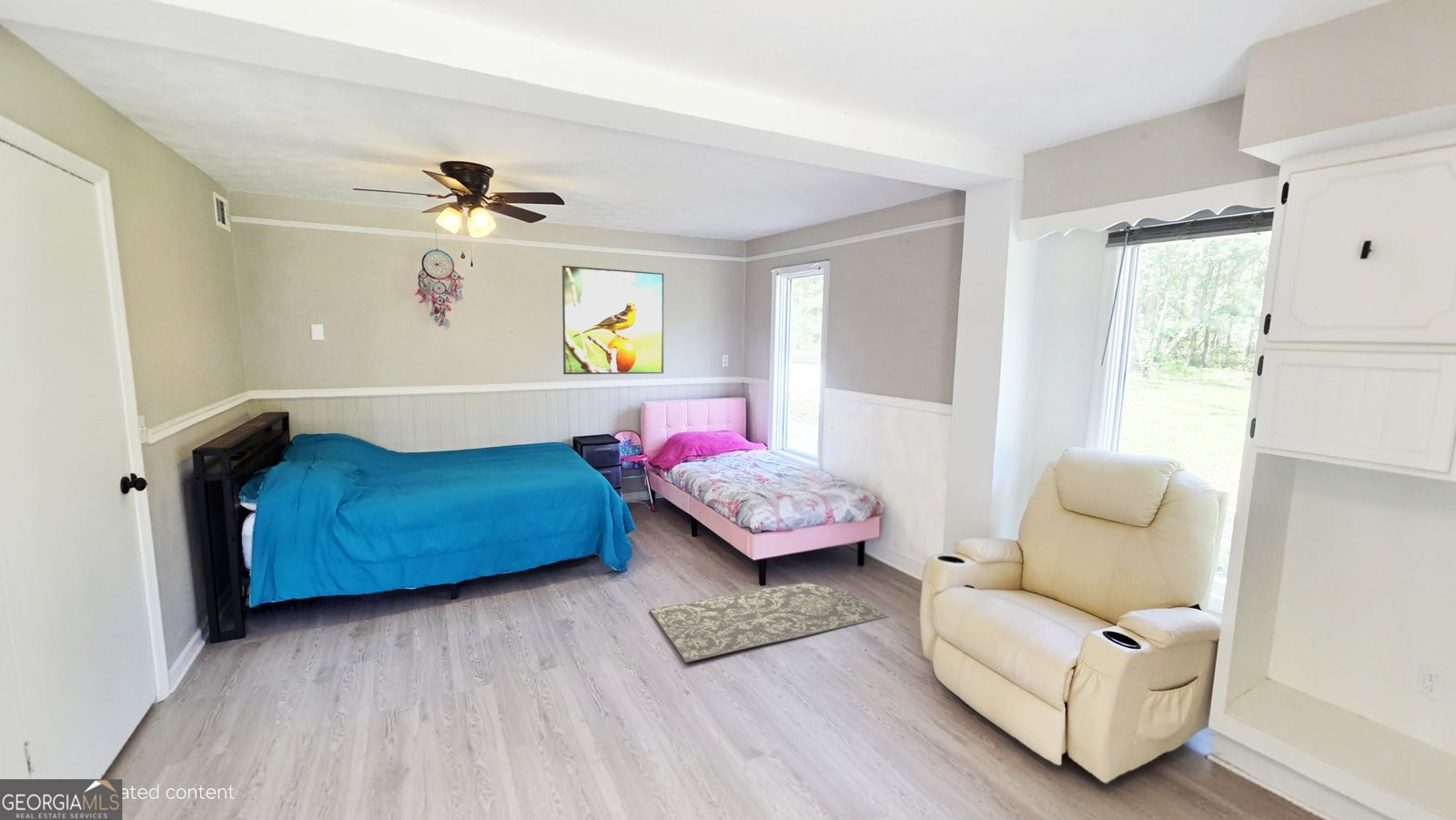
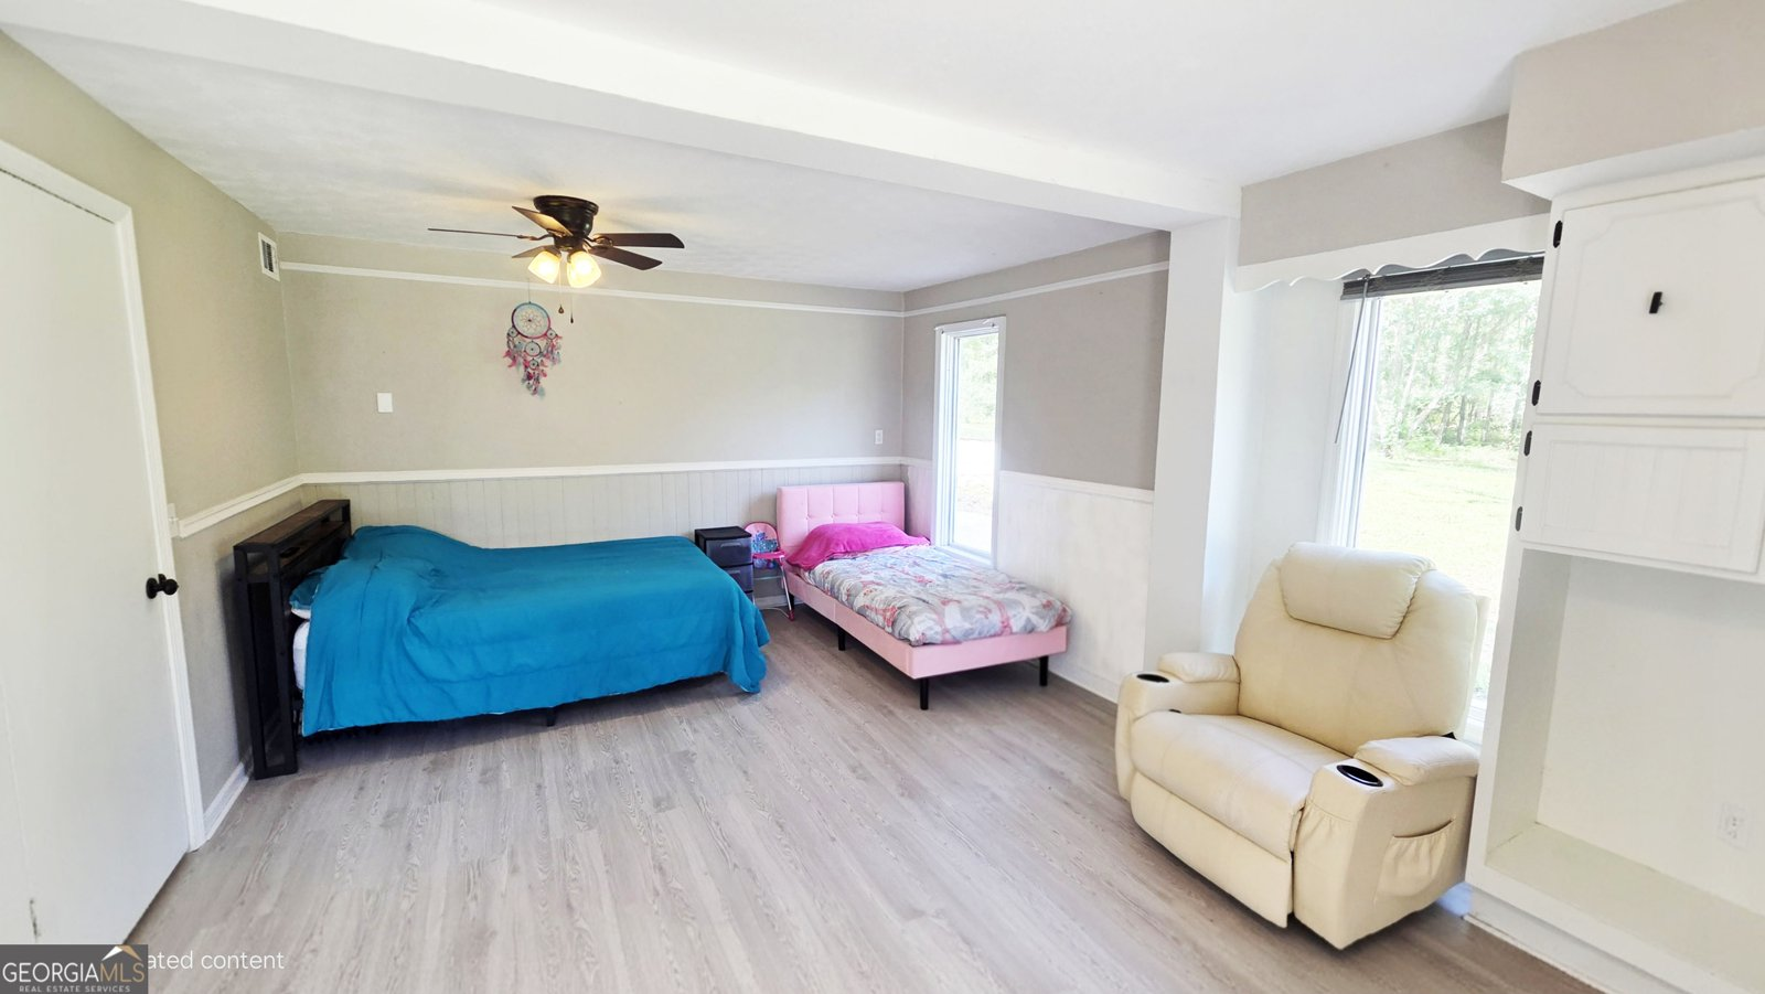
- rug [648,582,890,663]
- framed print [561,265,665,375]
